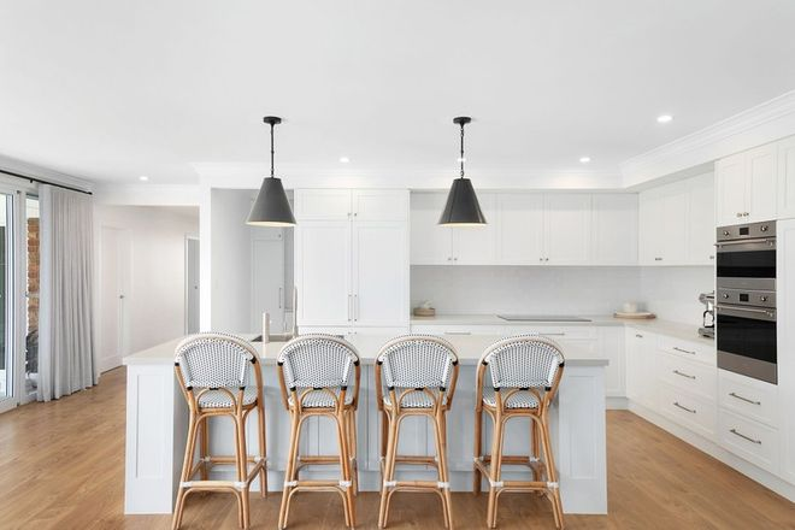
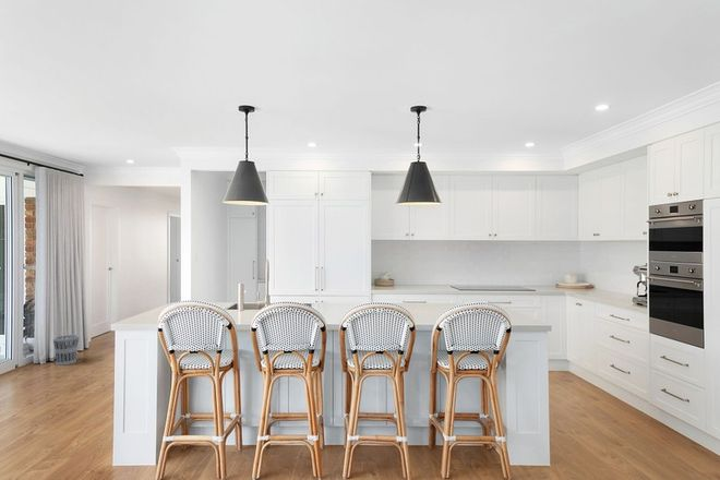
+ wastebasket [52,334,80,365]
